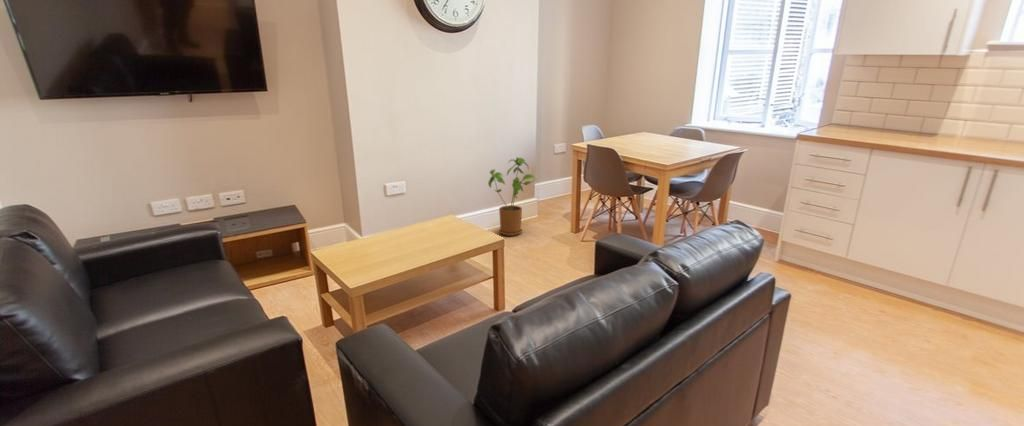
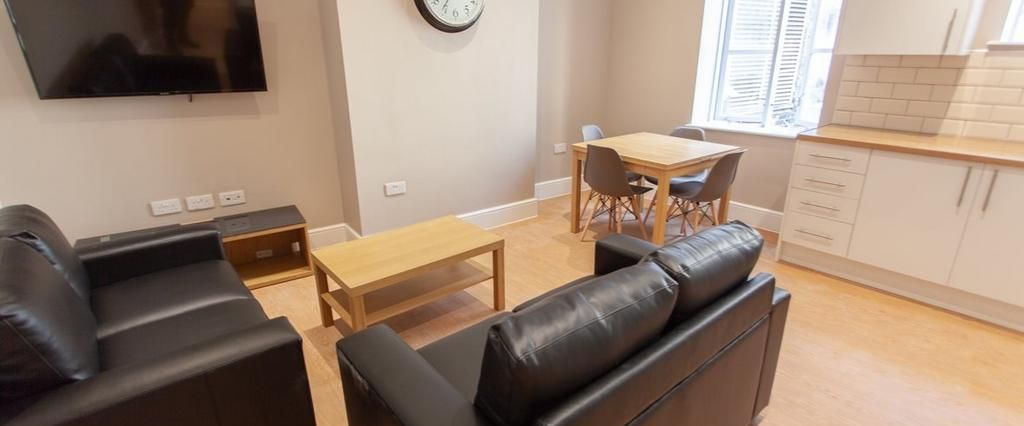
- house plant [487,156,539,237]
